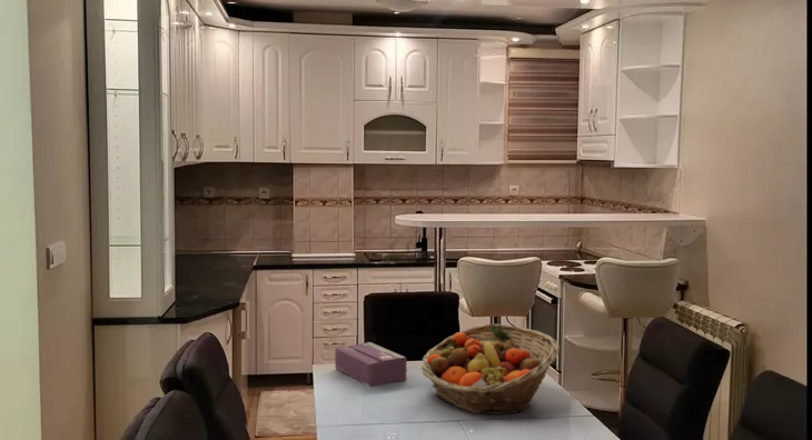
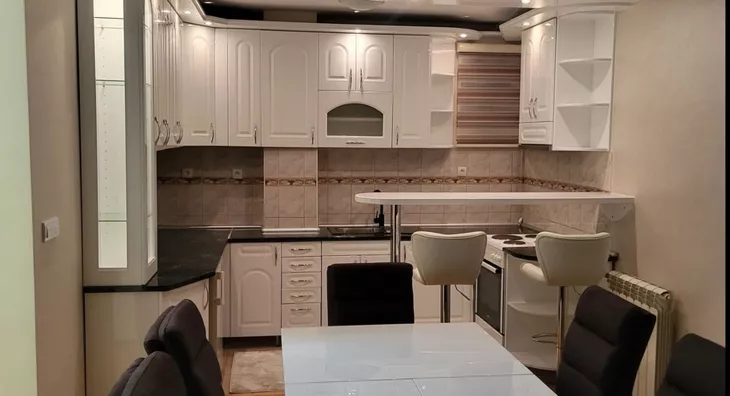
- tissue box [334,341,408,388]
- fruit basket [420,323,561,416]
